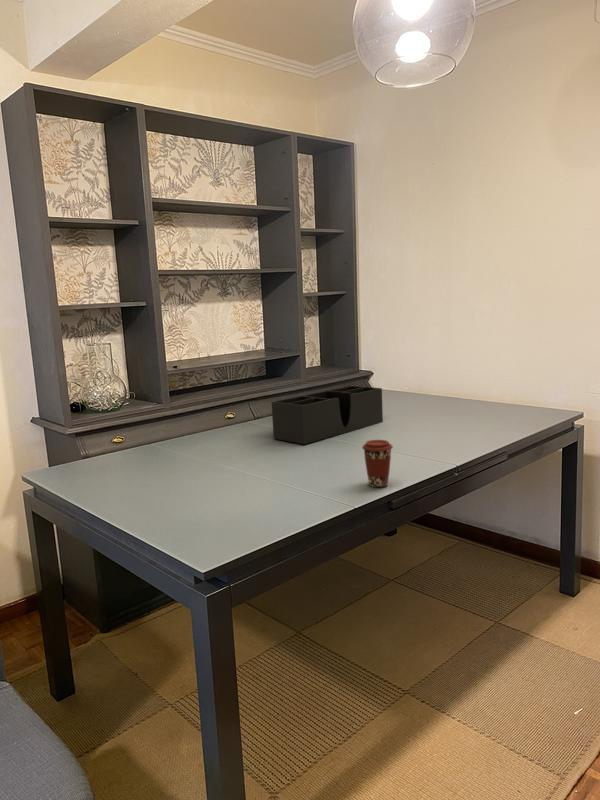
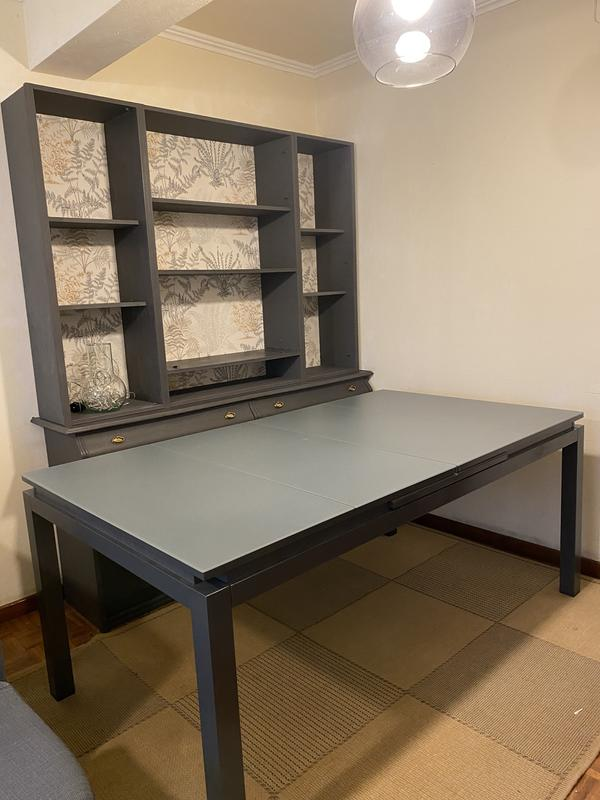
- coffee cup [361,439,394,488]
- desk organizer [271,385,384,445]
